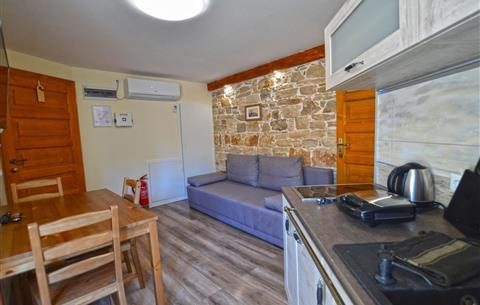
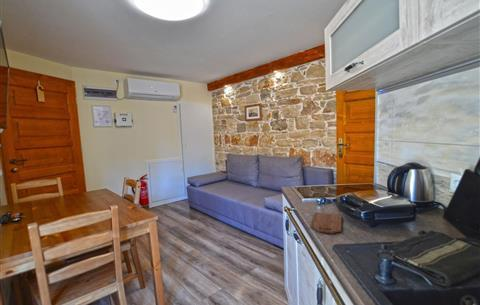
+ cutting board [309,212,342,234]
